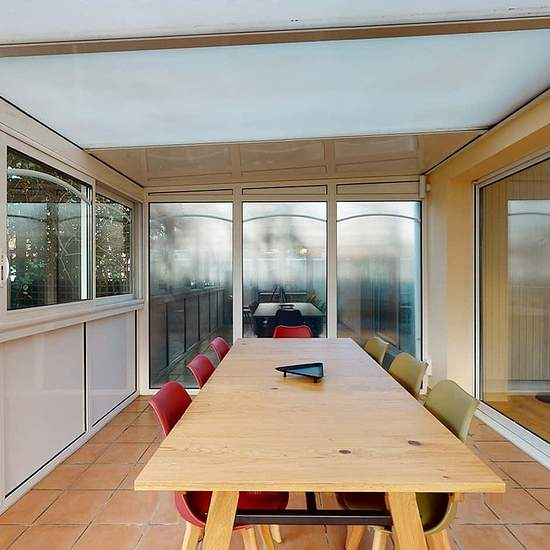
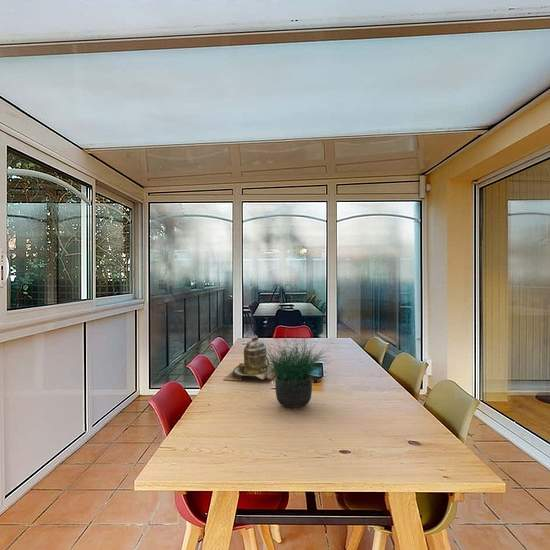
+ potted plant [255,325,334,409]
+ teapot [222,335,276,381]
